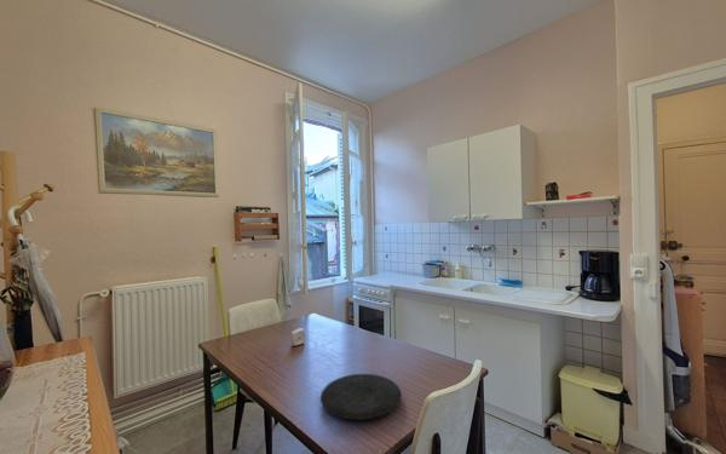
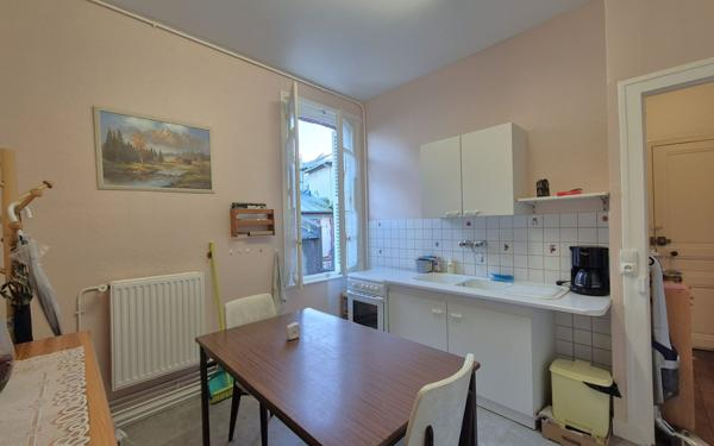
- plate [319,373,403,421]
